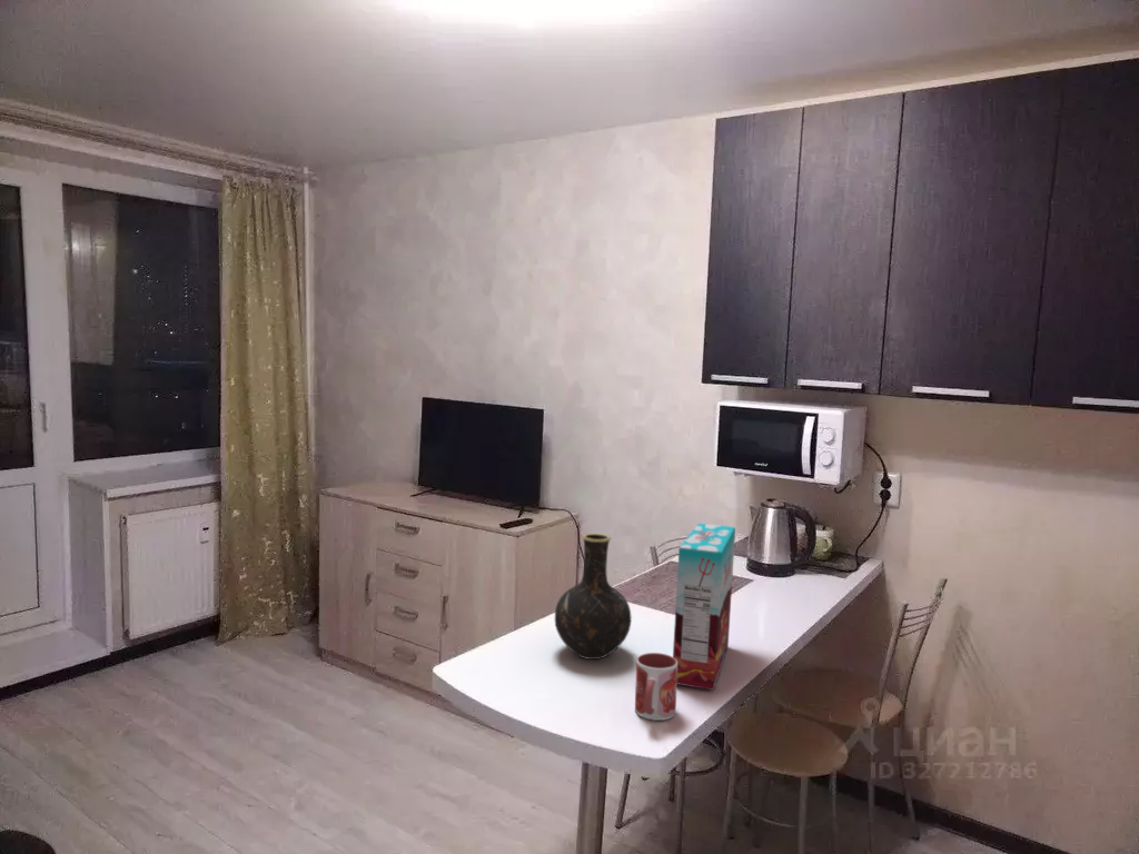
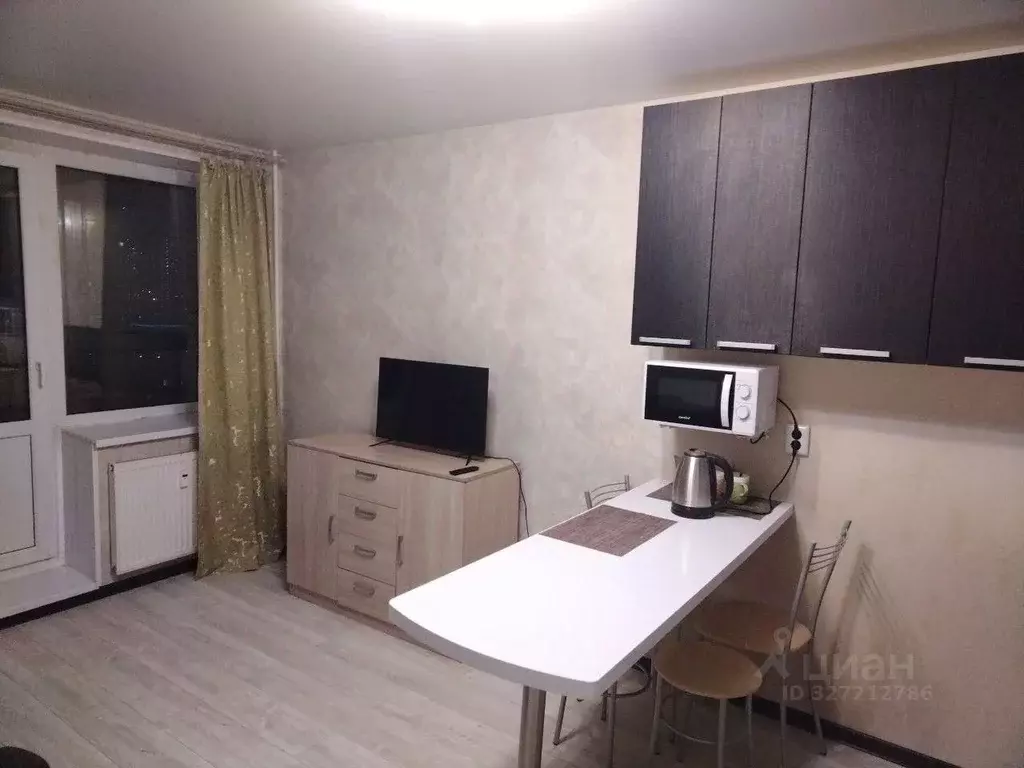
- mug [634,652,679,722]
- cereal box [672,523,736,692]
- vase [554,533,633,661]
